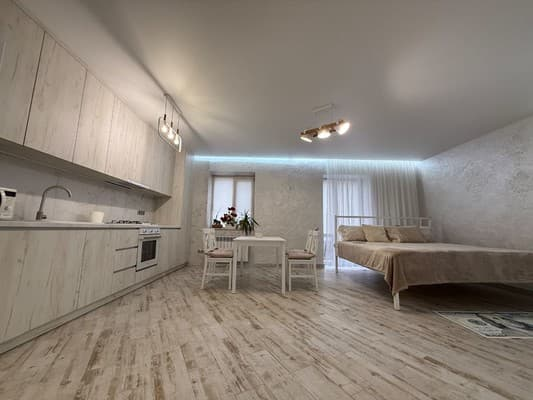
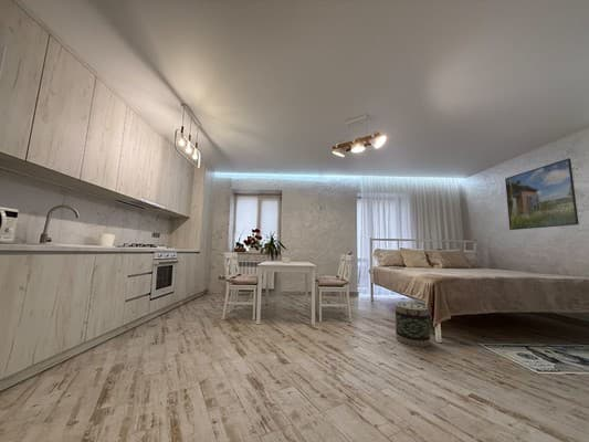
+ basket [395,302,432,348]
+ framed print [504,157,580,231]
